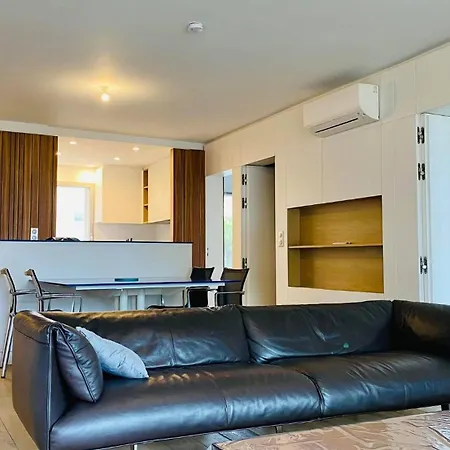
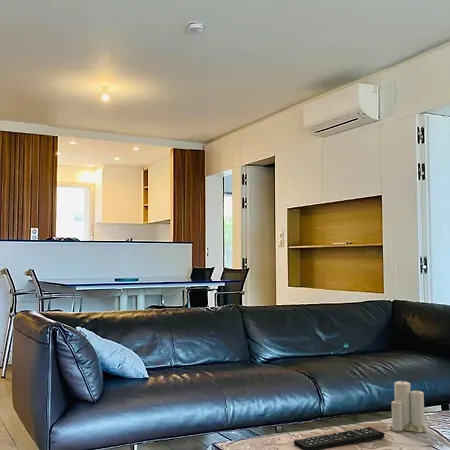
+ remote control [293,426,386,450]
+ candle [388,380,428,433]
